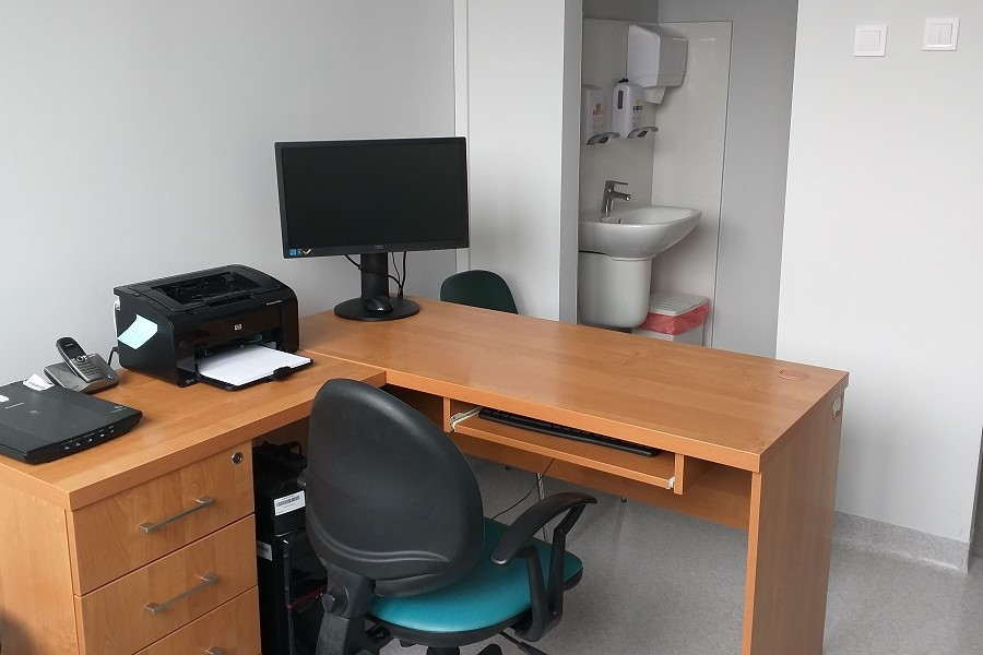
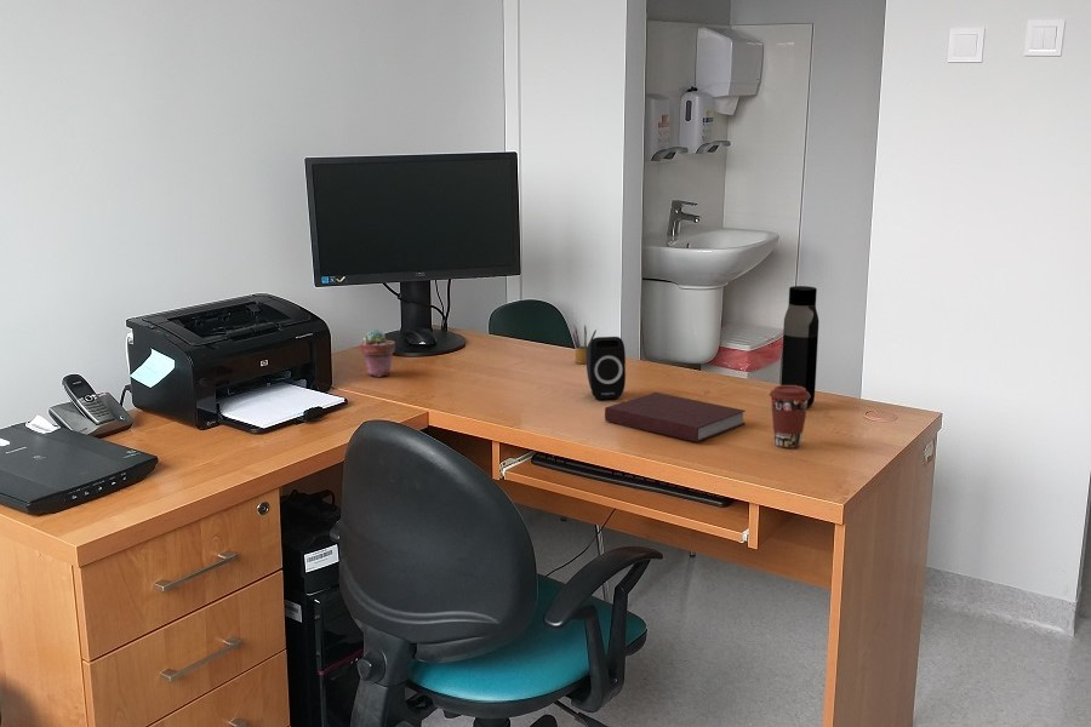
+ potted succulent [359,328,396,378]
+ coffee cup [769,384,811,450]
+ speaker [586,336,627,401]
+ notebook [604,391,747,443]
+ pencil box [571,324,598,365]
+ water bottle [779,285,819,410]
